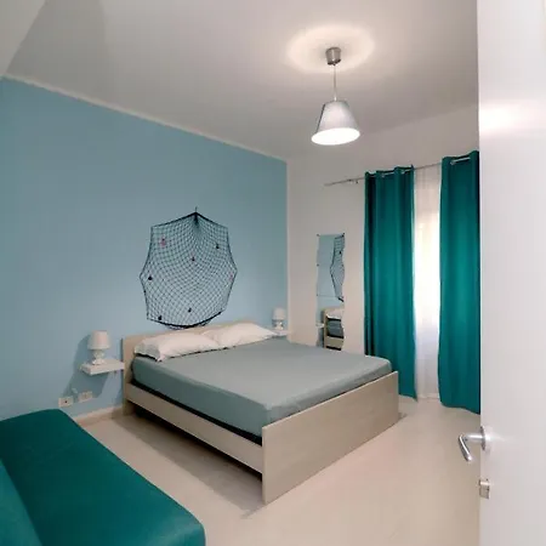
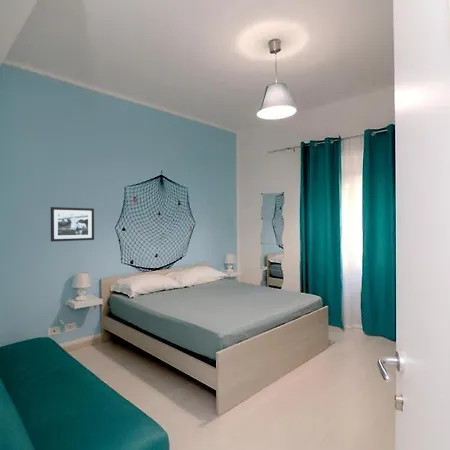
+ picture frame [50,206,95,242]
